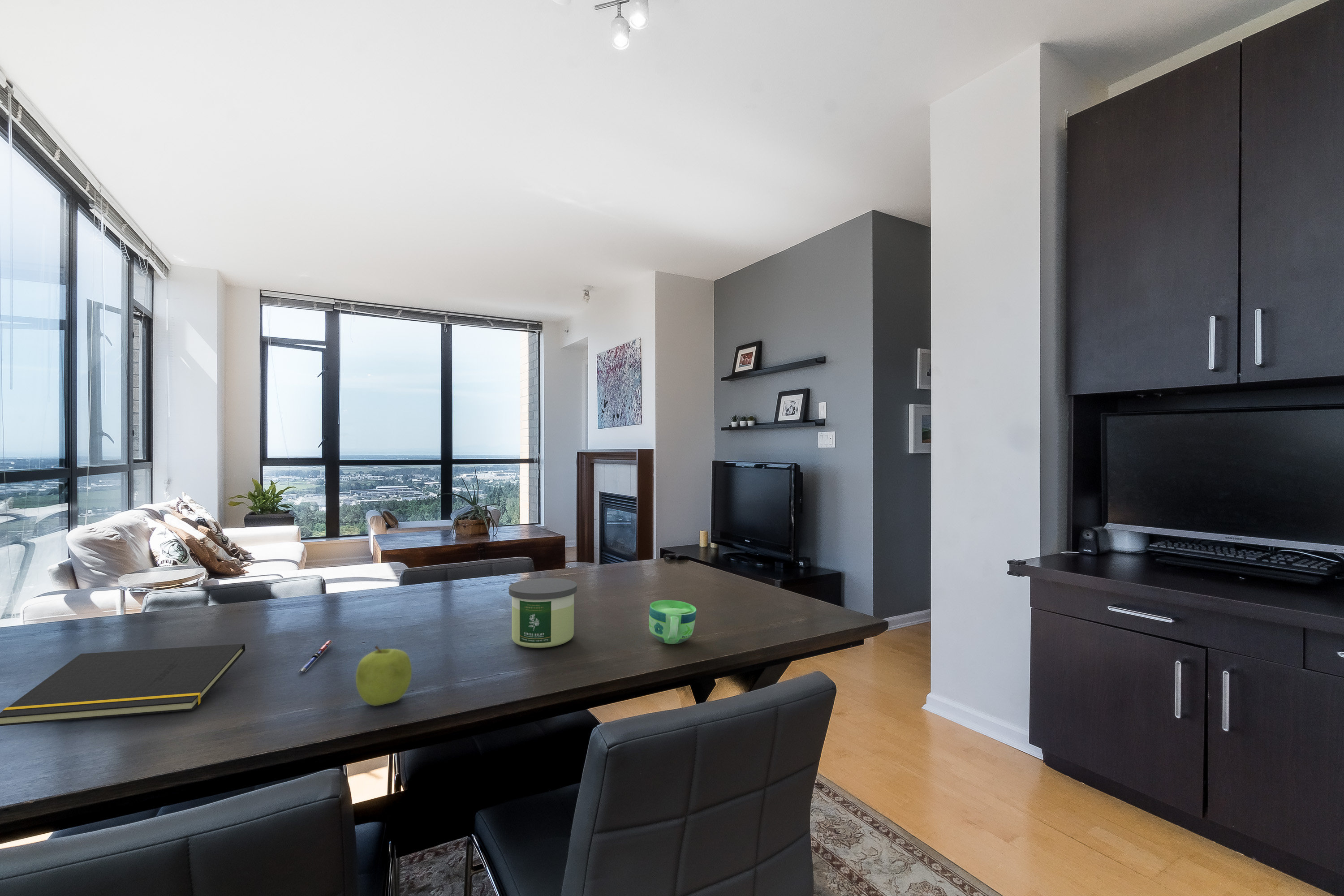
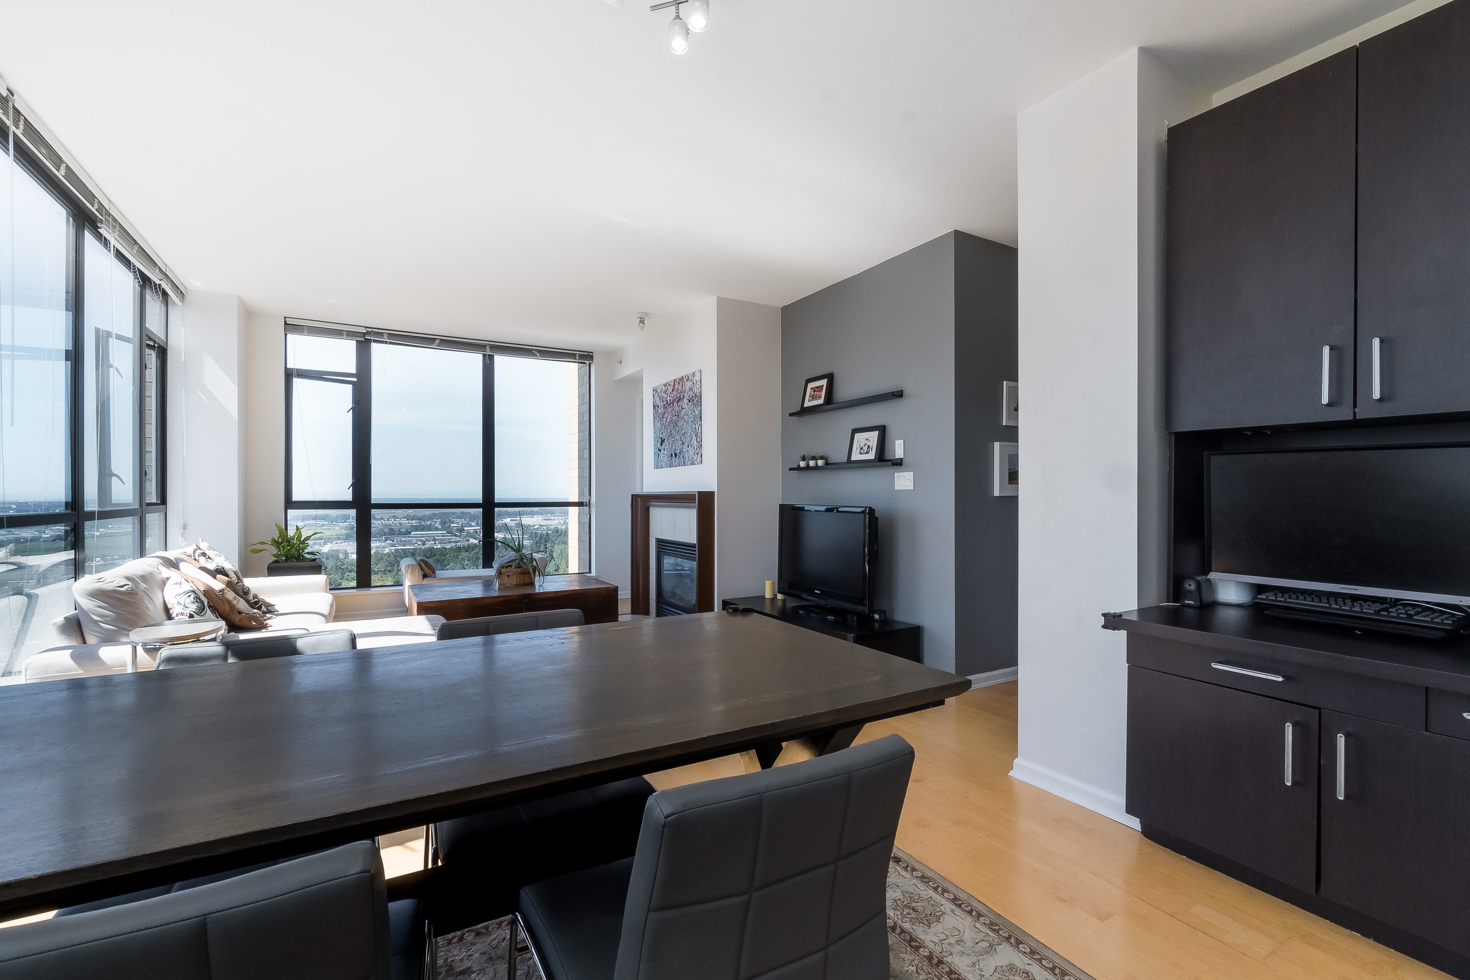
- fruit [355,645,412,706]
- candle [508,578,577,648]
- cup [648,599,697,645]
- pen [298,640,333,673]
- notepad [0,643,246,727]
